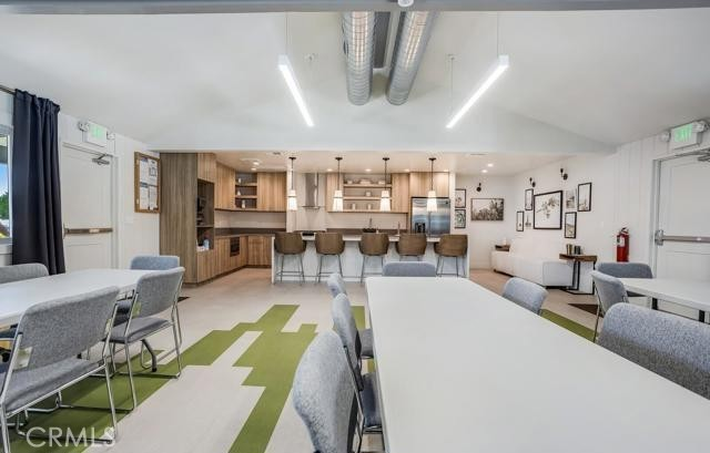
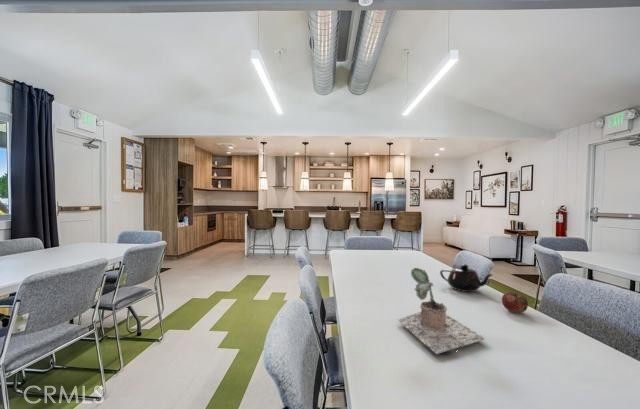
+ teapot [439,263,495,293]
+ plant [397,267,486,356]
+ fruit [501,291,529,314]
